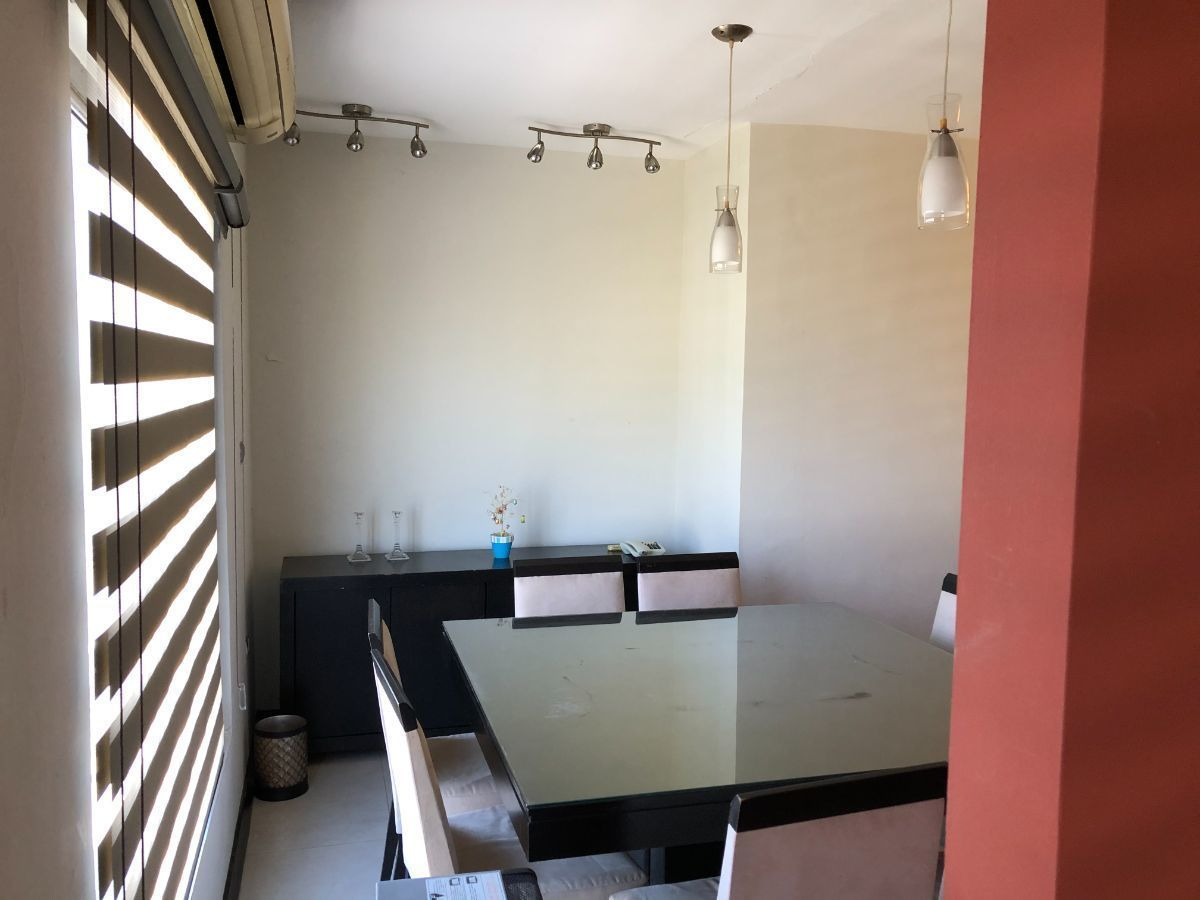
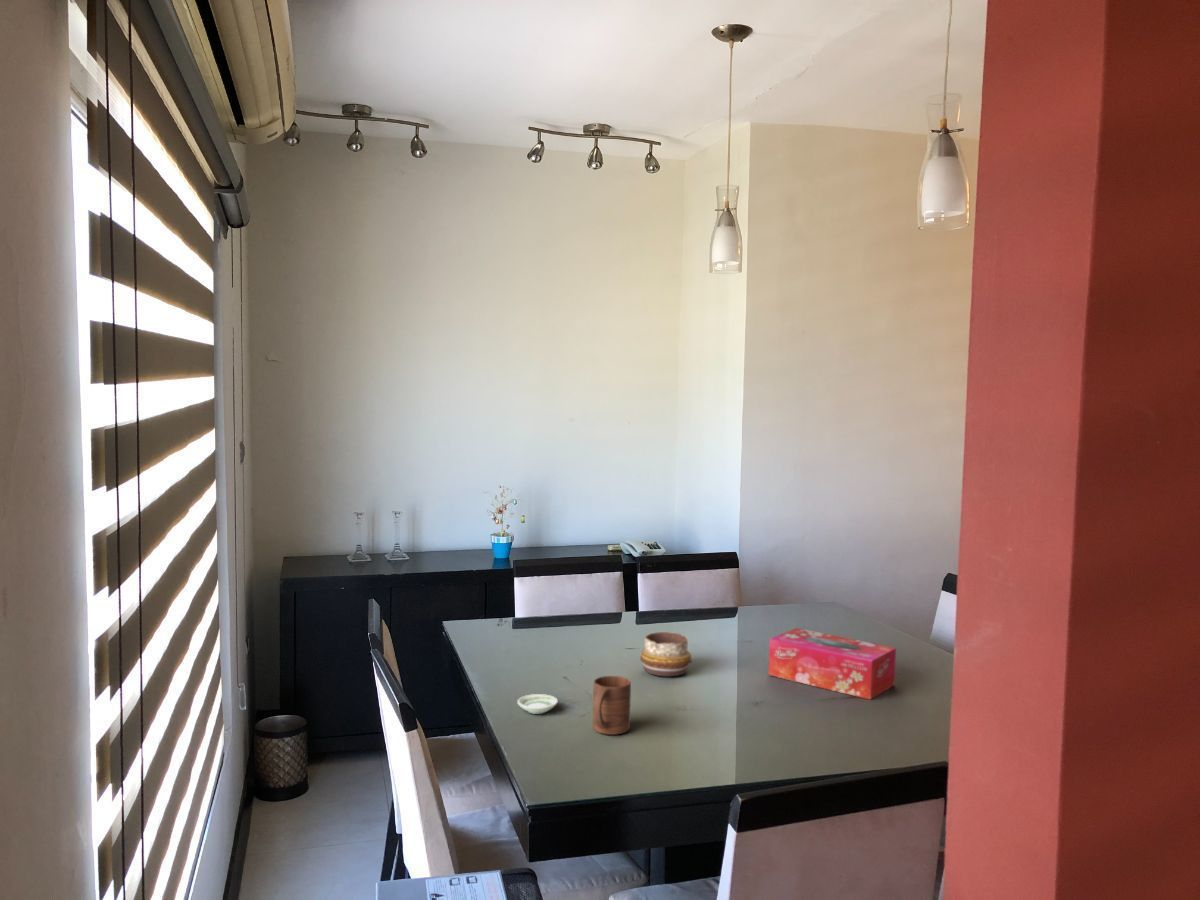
+ tissue box [767,627,897,701]
+ saucer [516,693,559,715]
+ decorative bowl [639,631,693,677]
+ cup [592,675,632,736]
